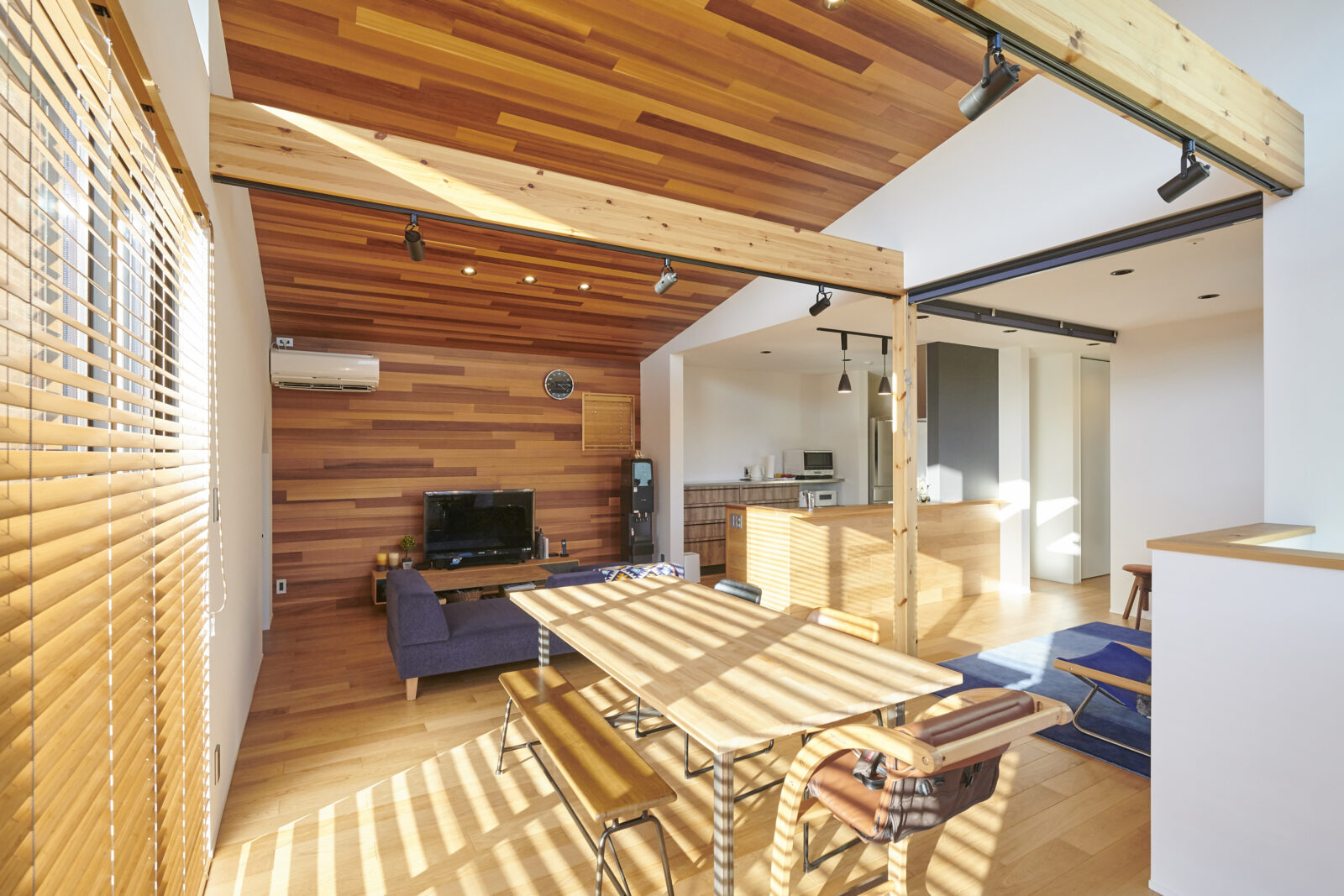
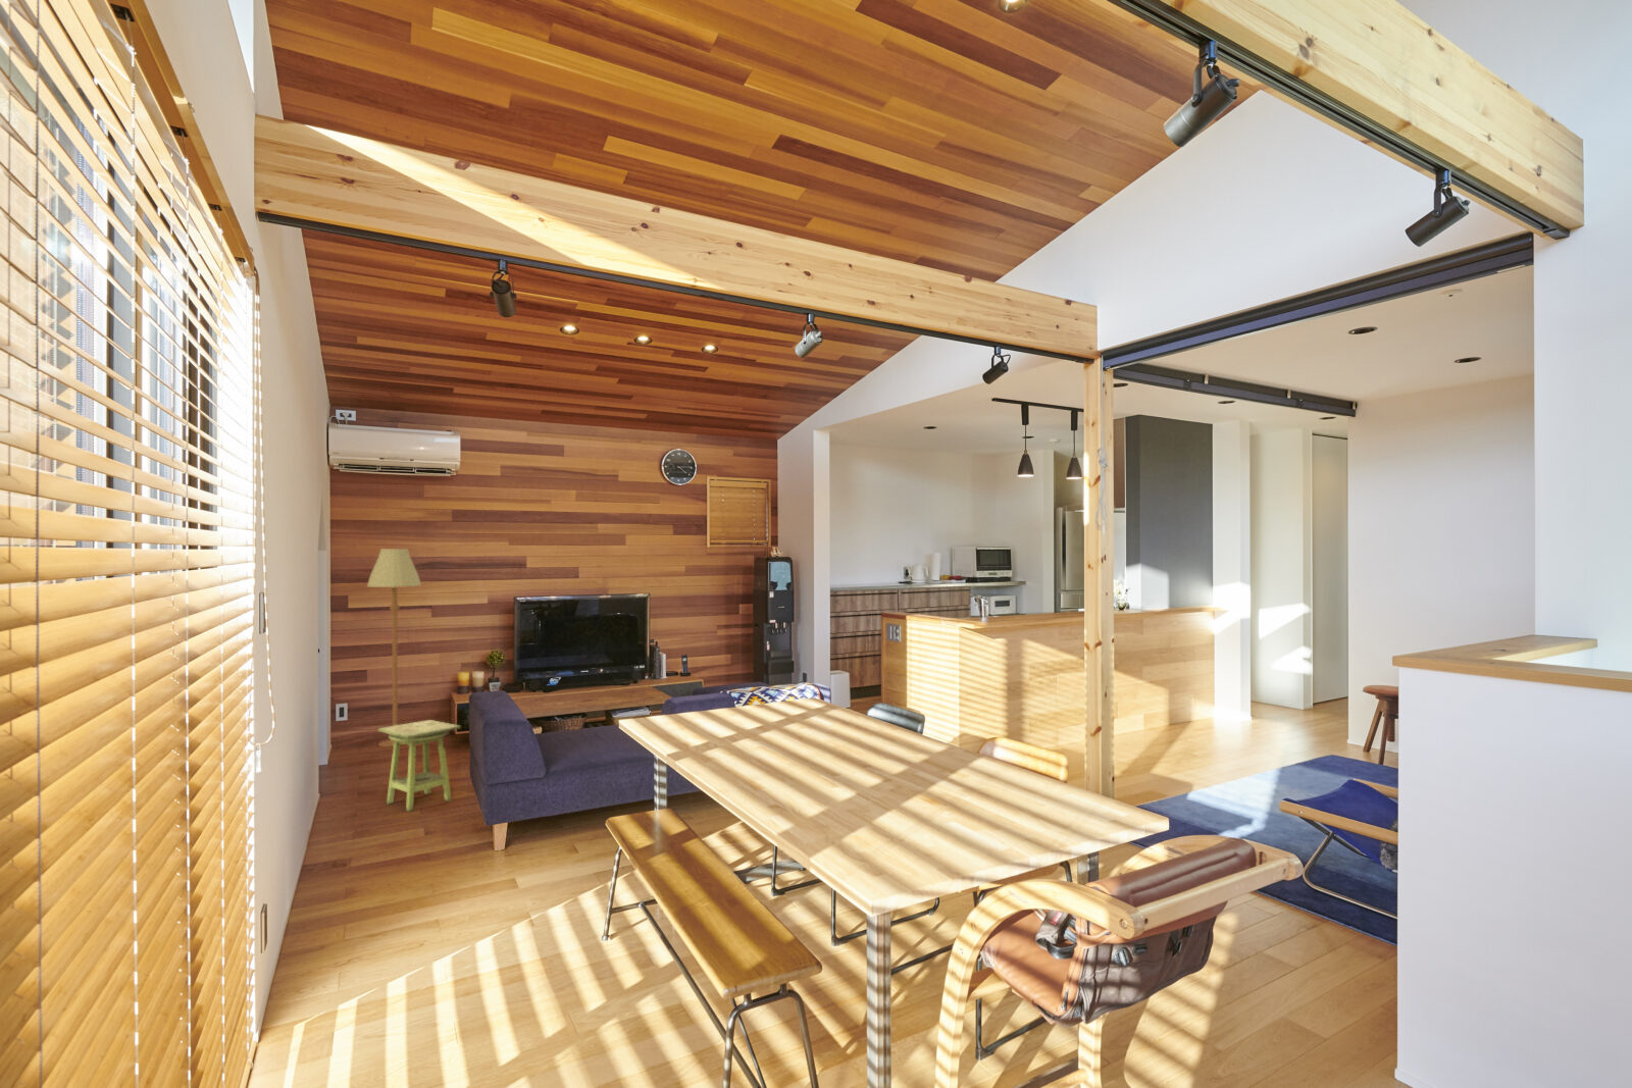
+ side table [378,719,463,812]
+ floor lamp [367,548,423,748]
